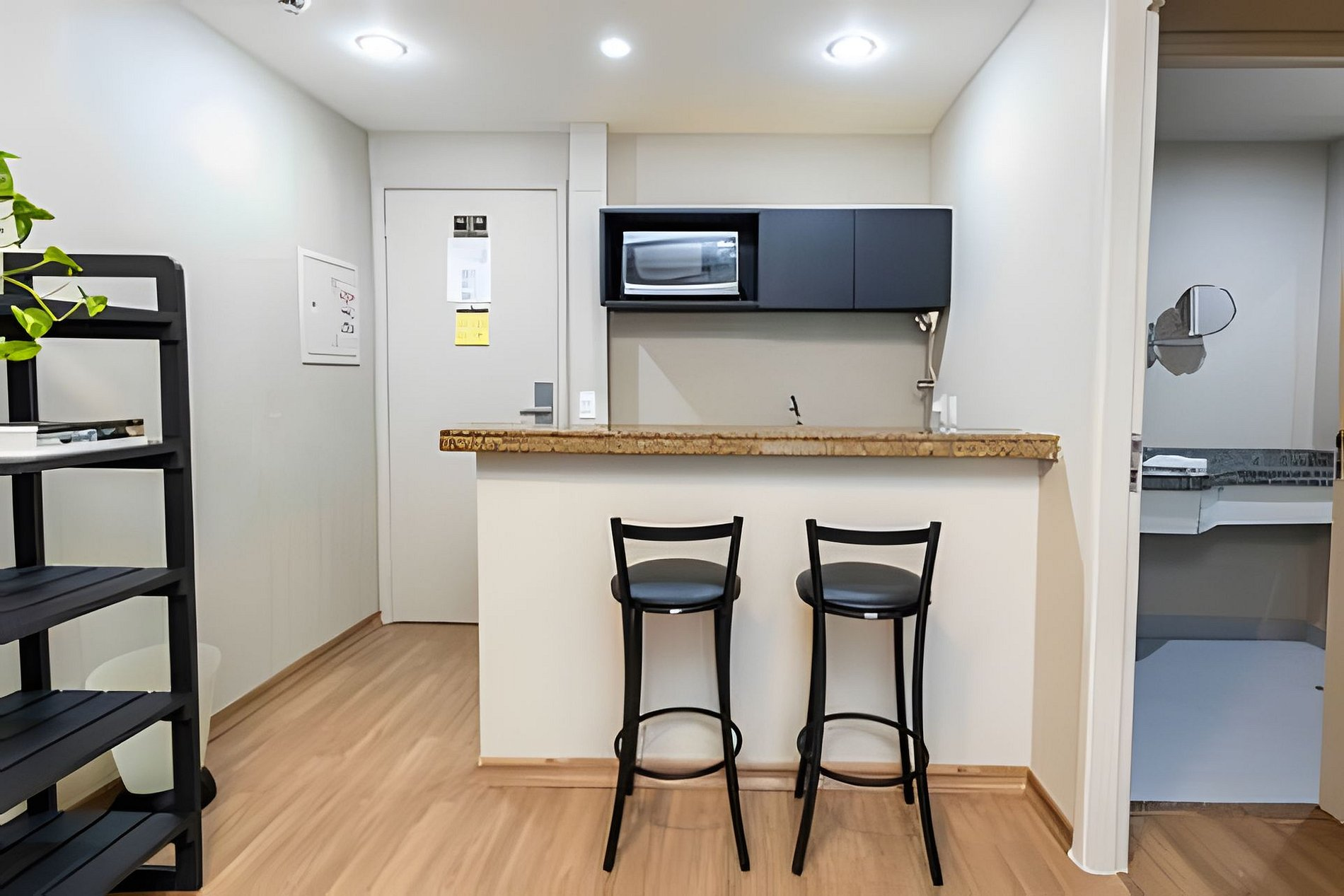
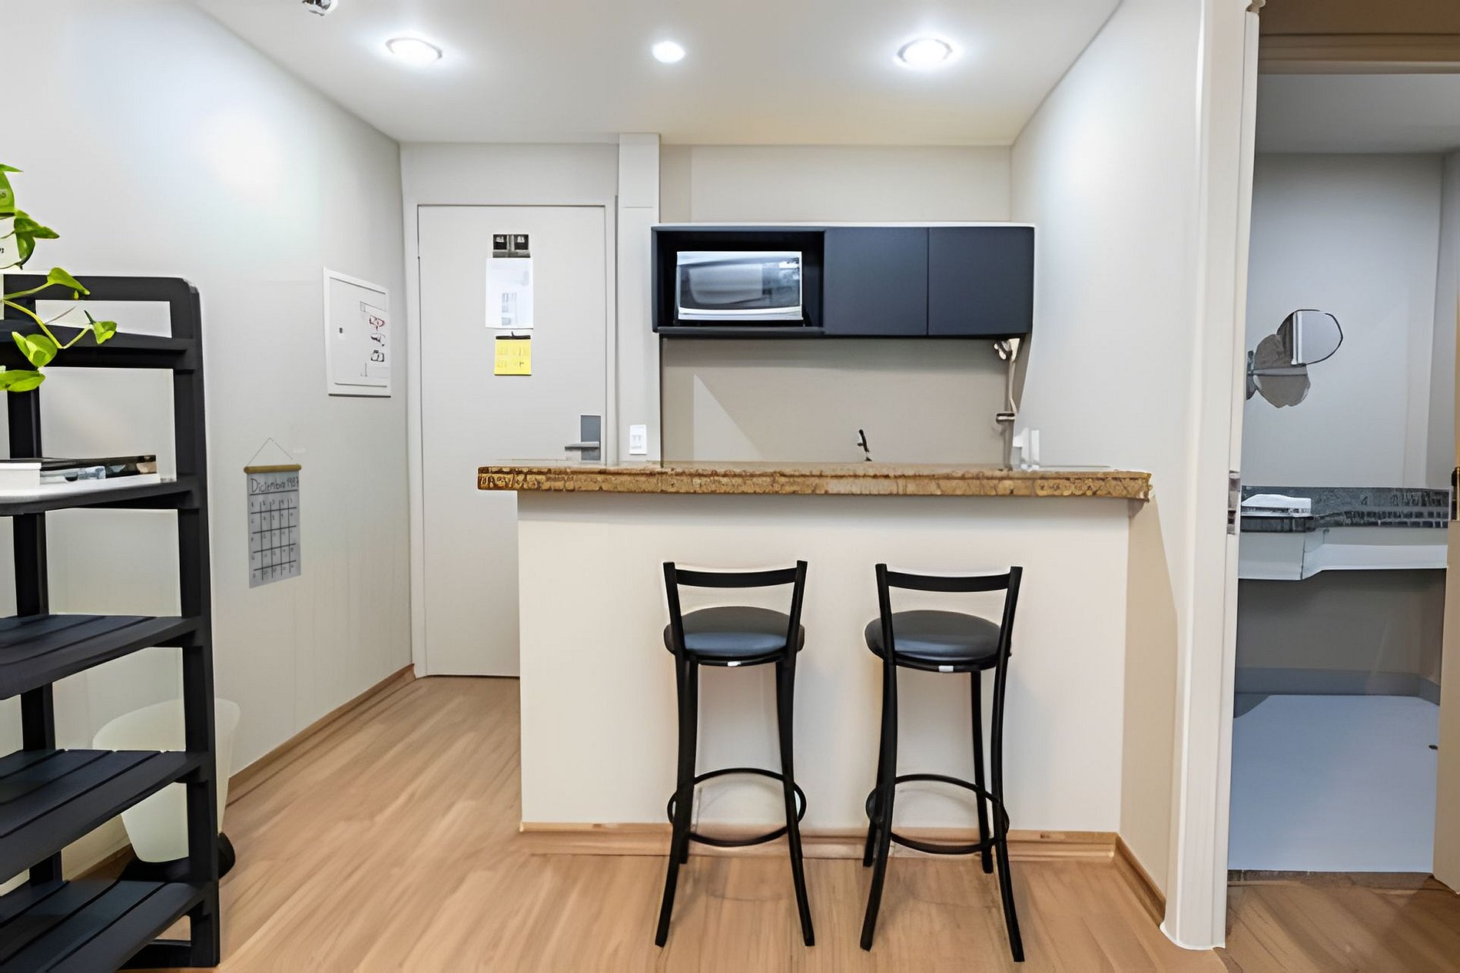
+ calendar [243,437,303,590]
